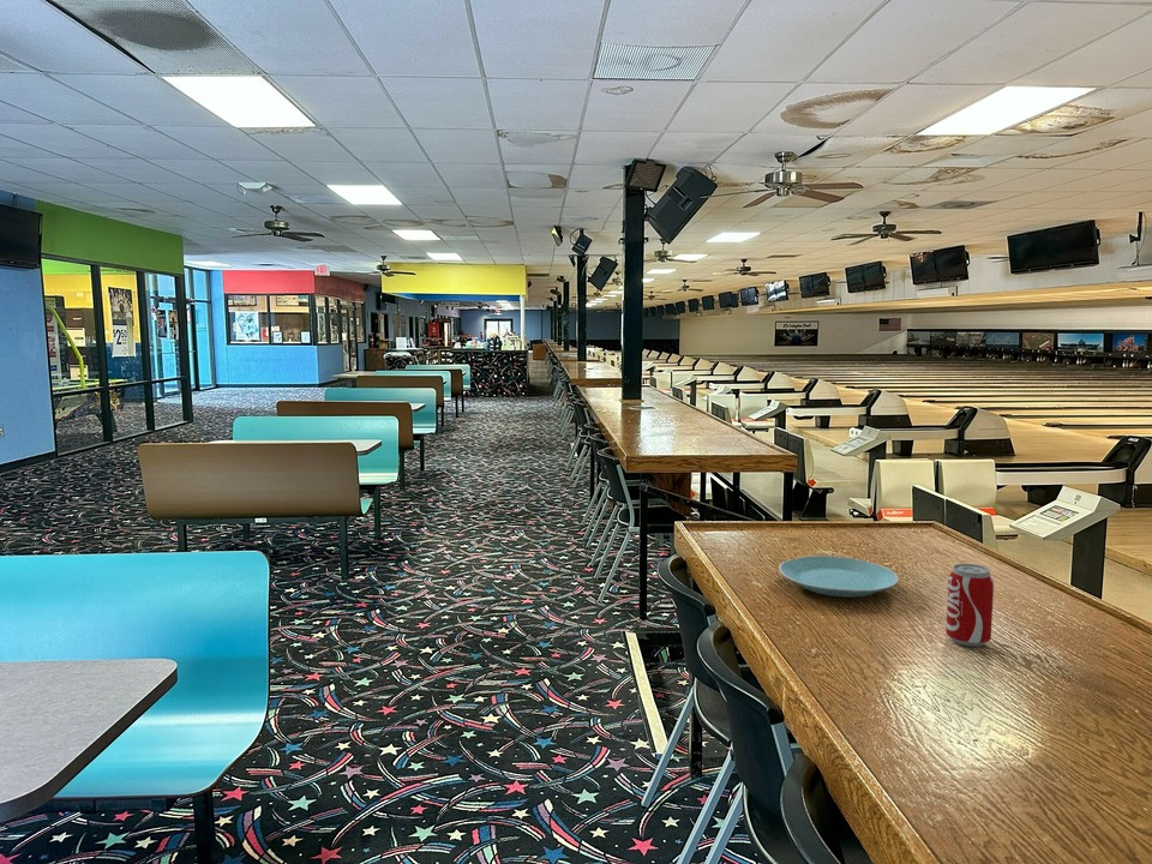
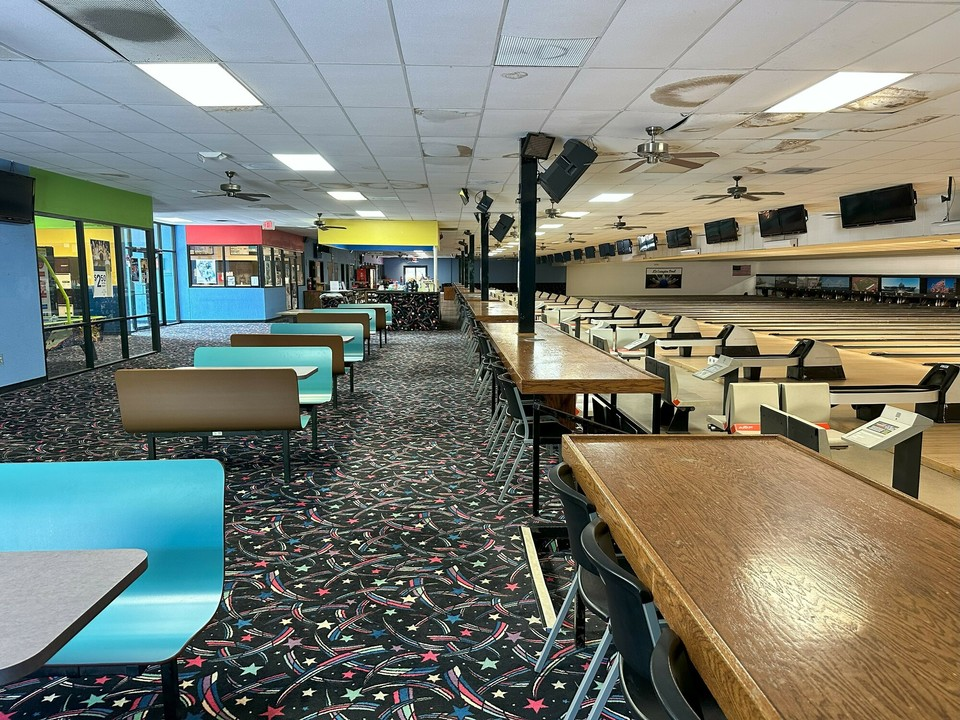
- plate [778,554,900,598]
- beverage can [944,563,995,648]
